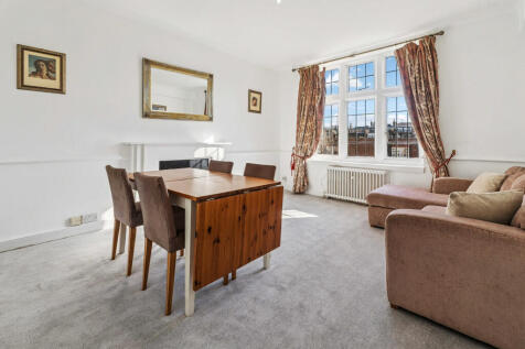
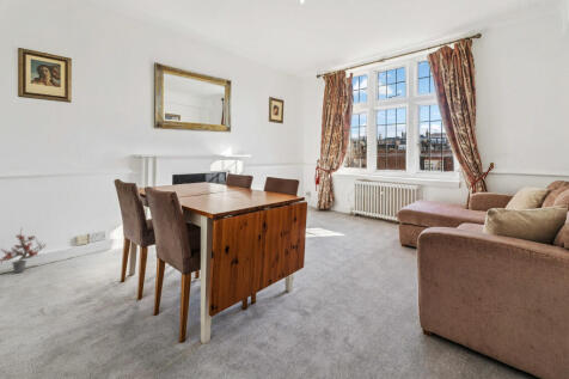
+ potted plant [0,226,48,274]
